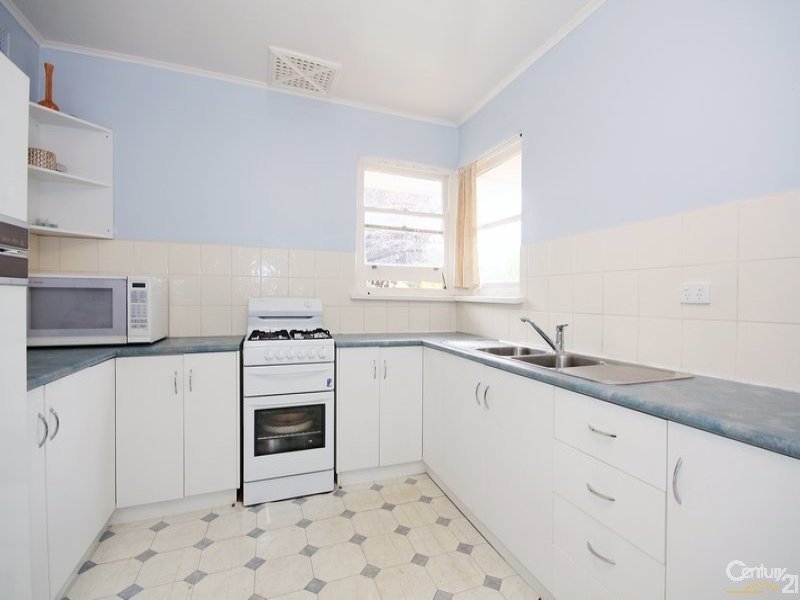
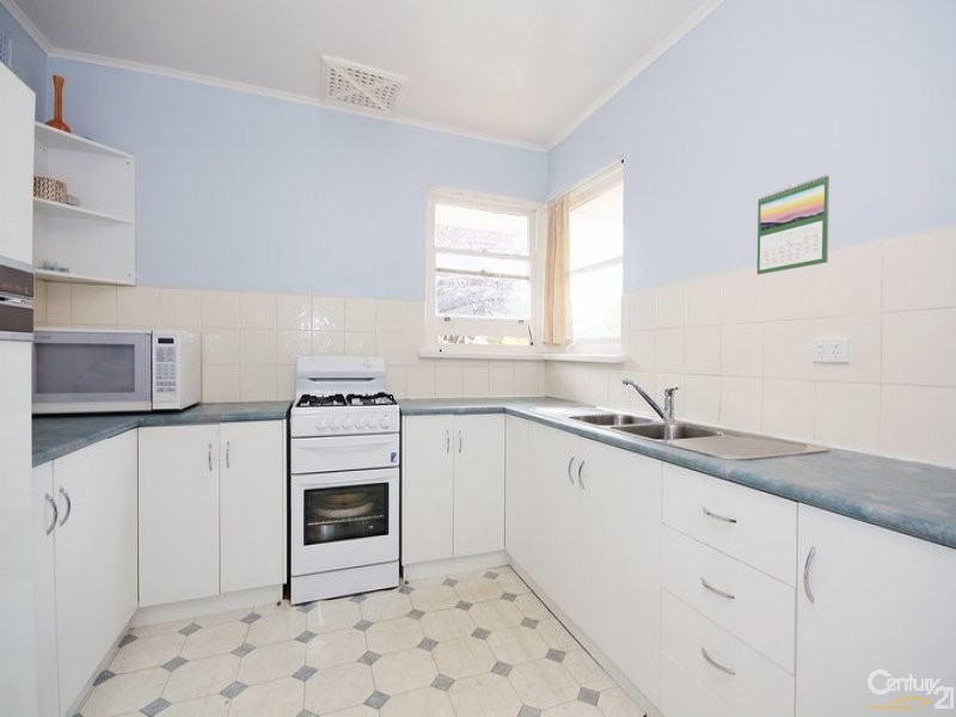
+ calendar [756,173,831,276]
